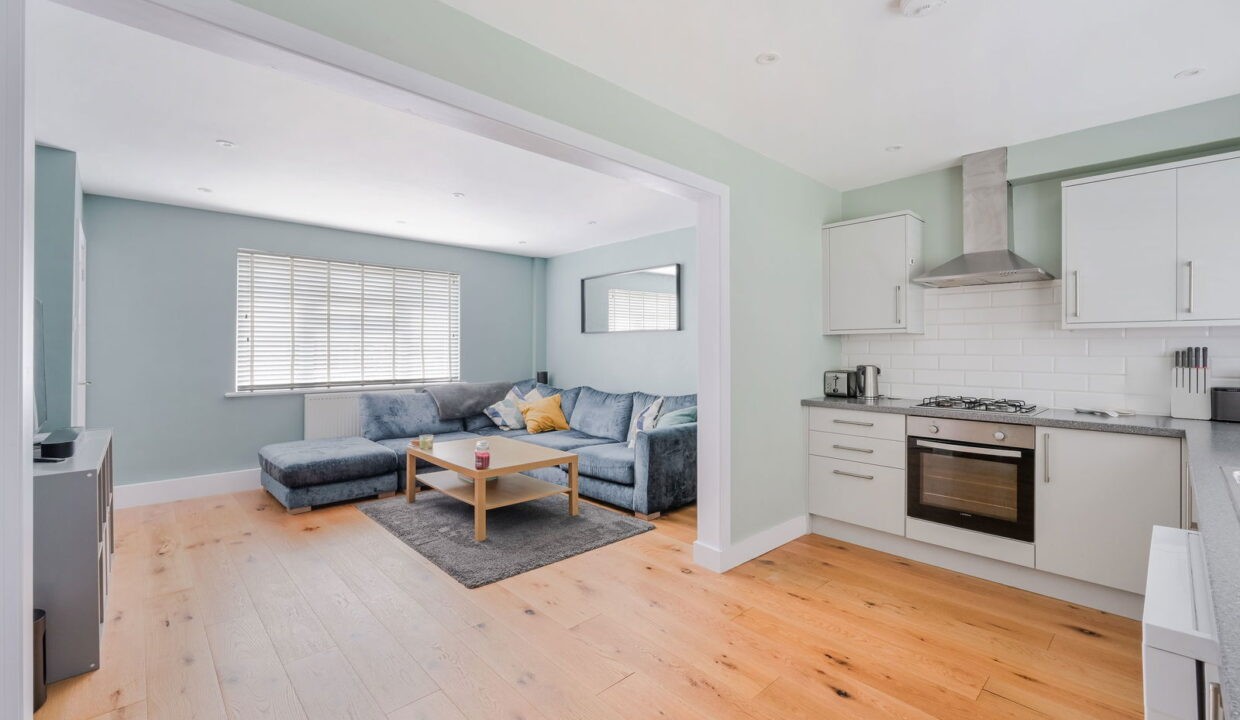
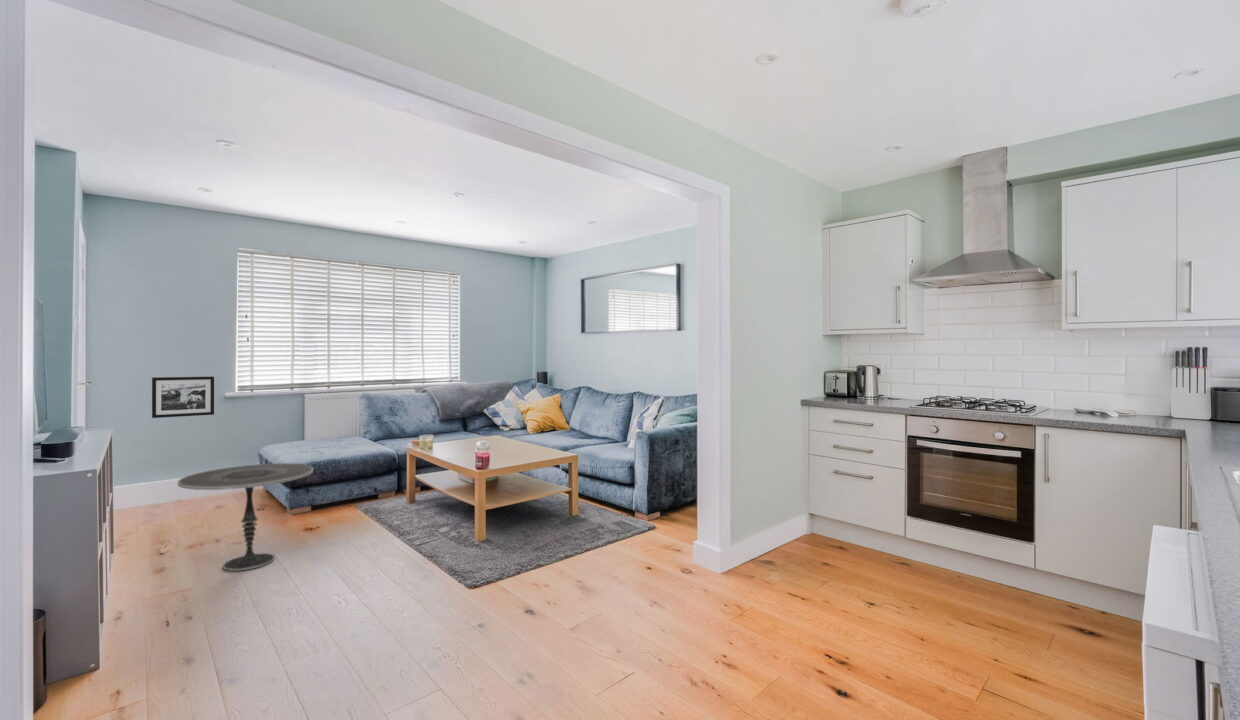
+ picture frame [151,376,215,419]
+ side table [177,462,314,572]
